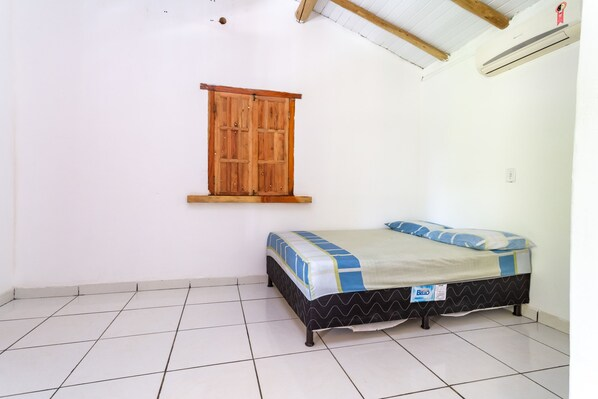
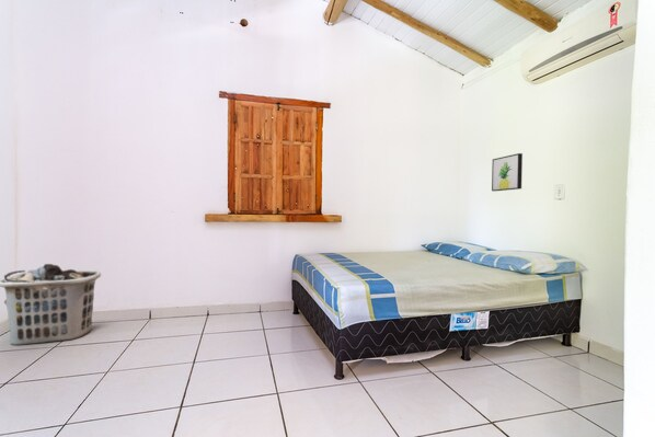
+ clothes hamper [0,263,102,346]
+ wall art [491,152,524,193]
